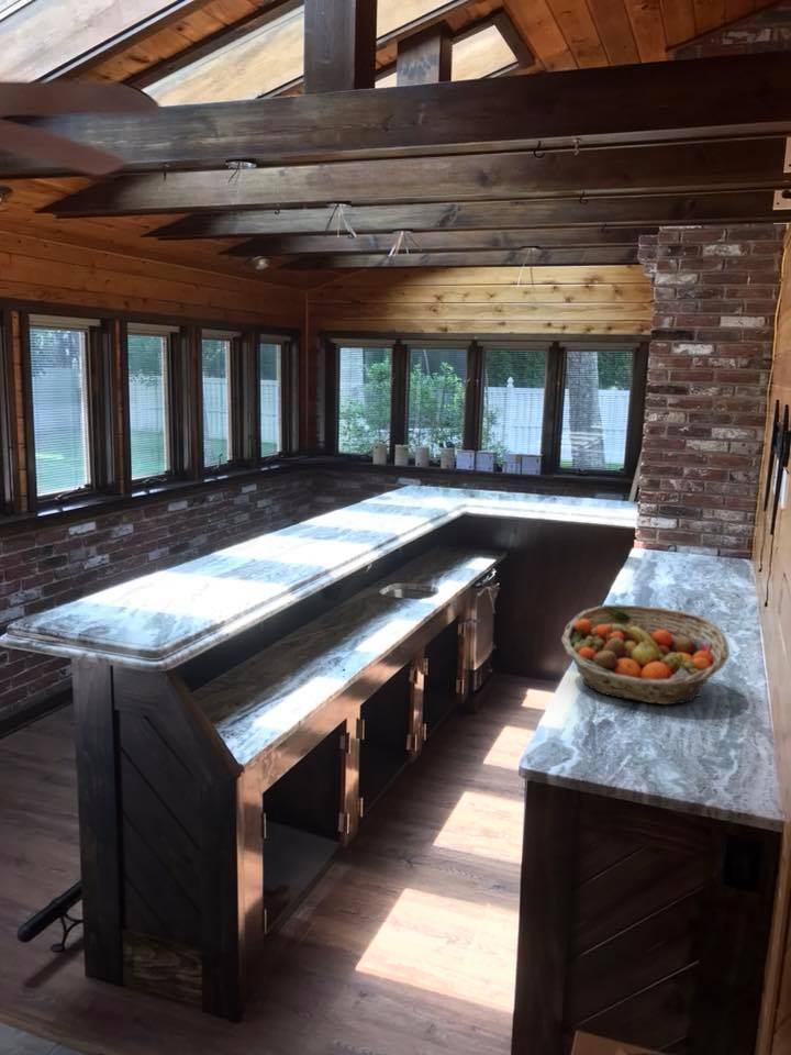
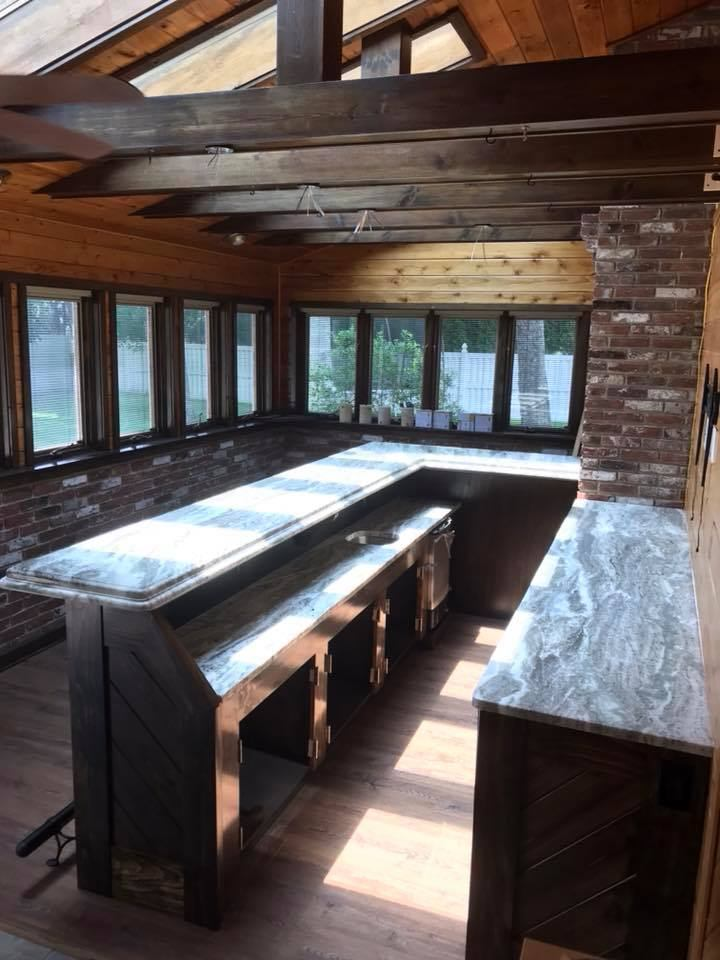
- fruit basket [560,603,731,706]
